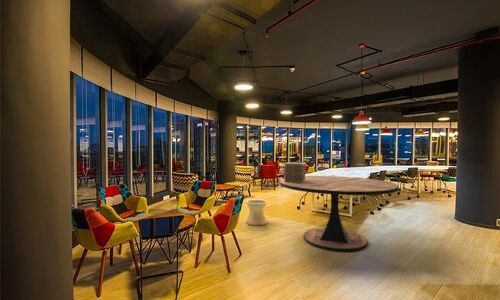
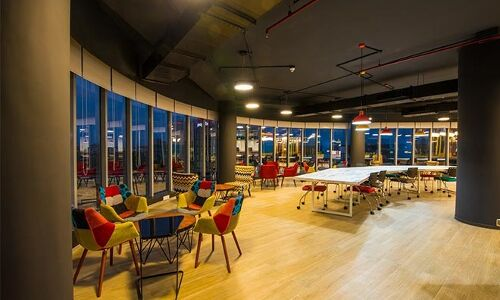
- side table [245,198,268,226]
- decorative cube [283,161,306,183]
- dining table [278,175,400,252]
